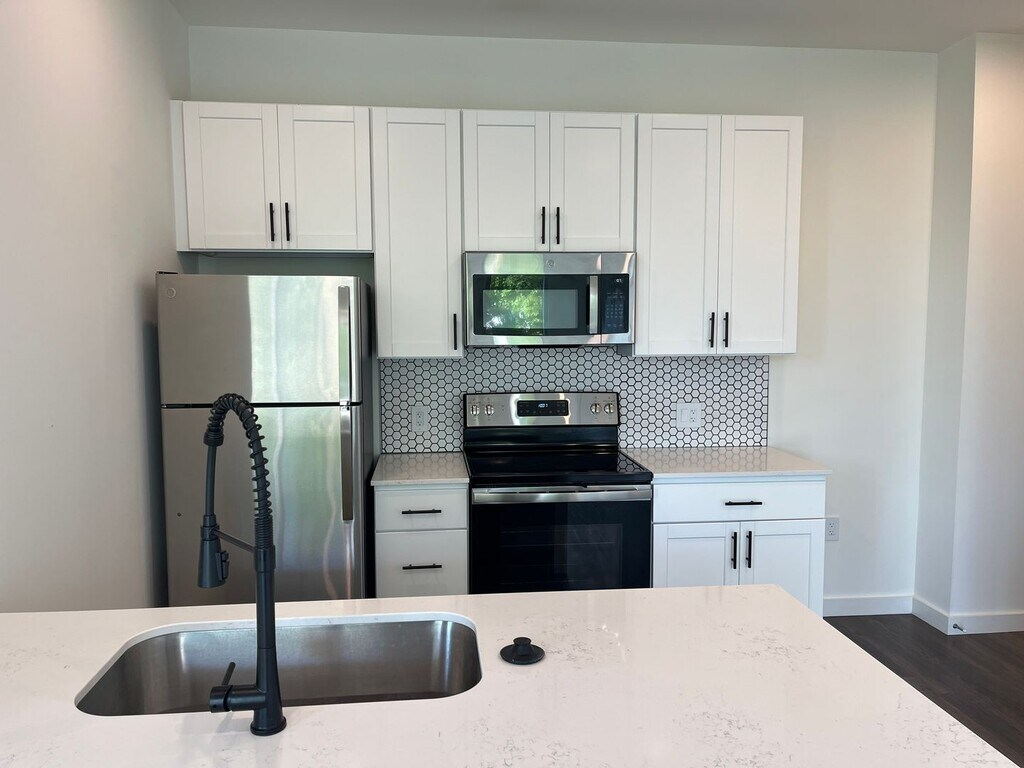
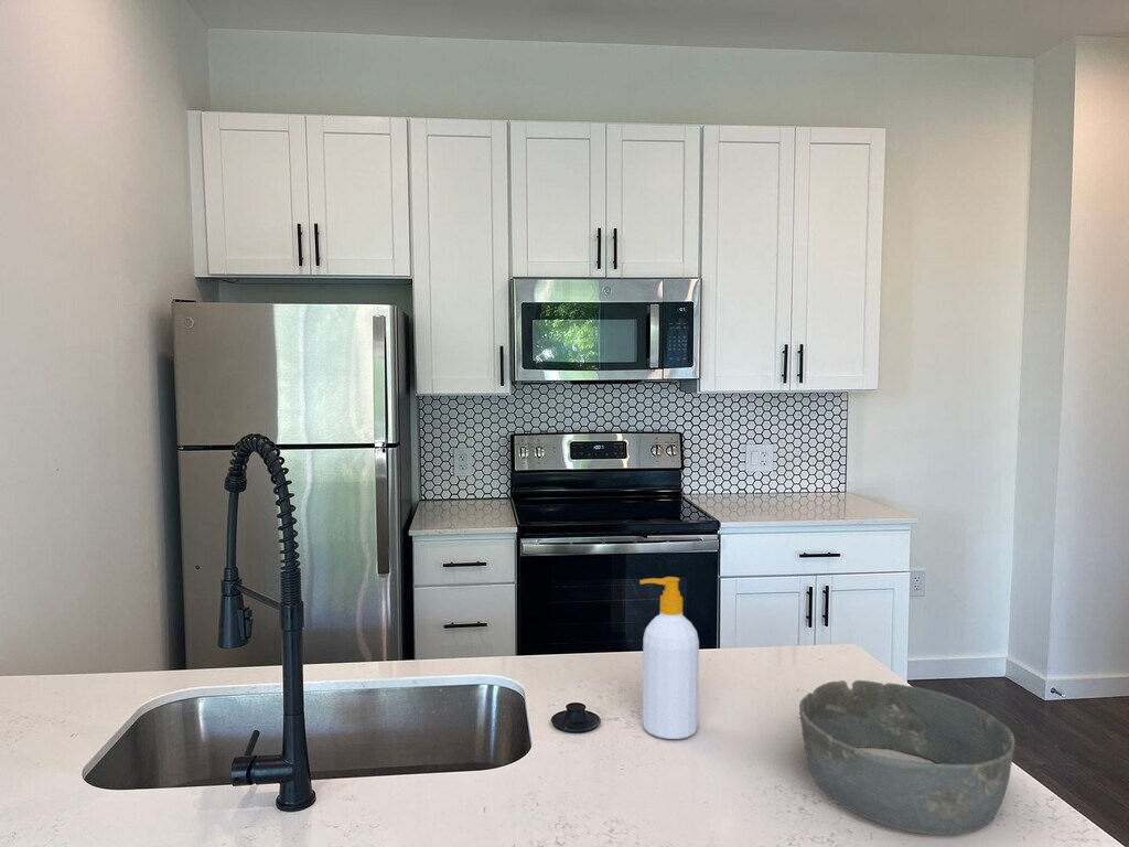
+ soap bottle [638,576,700,740]
+ bowl [798,679,1015,836]
